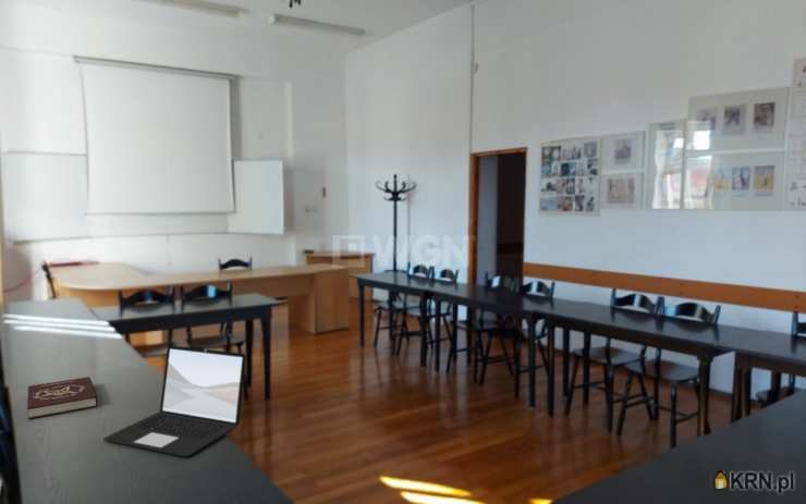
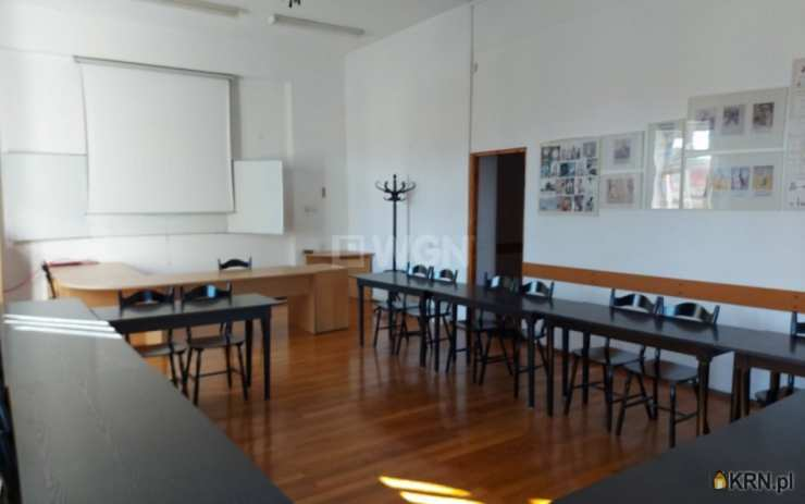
- laptop [102,344,247,457]
- book [26,376,98,420]
